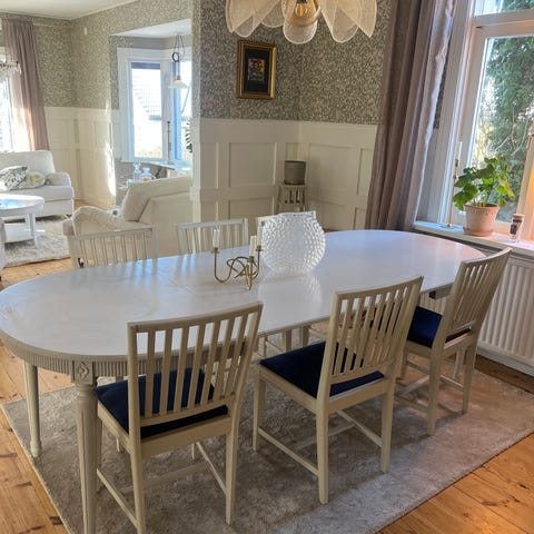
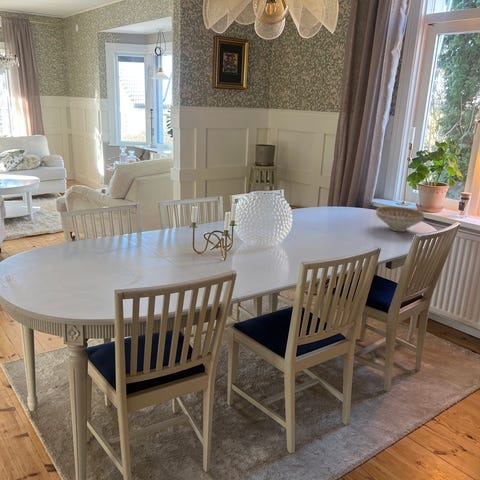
+ decorative bowl [375,205,425,233]
